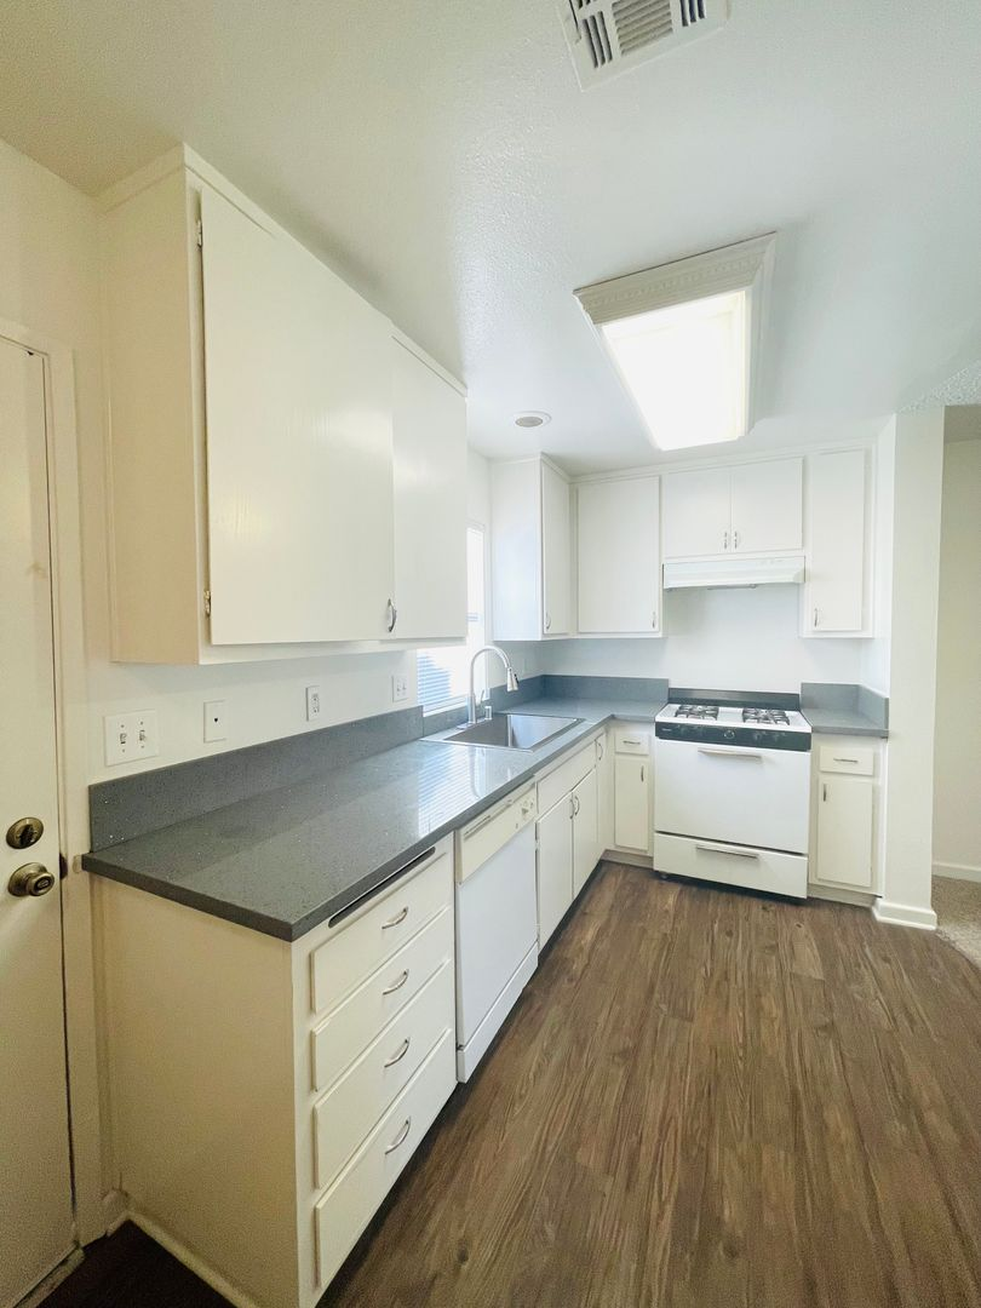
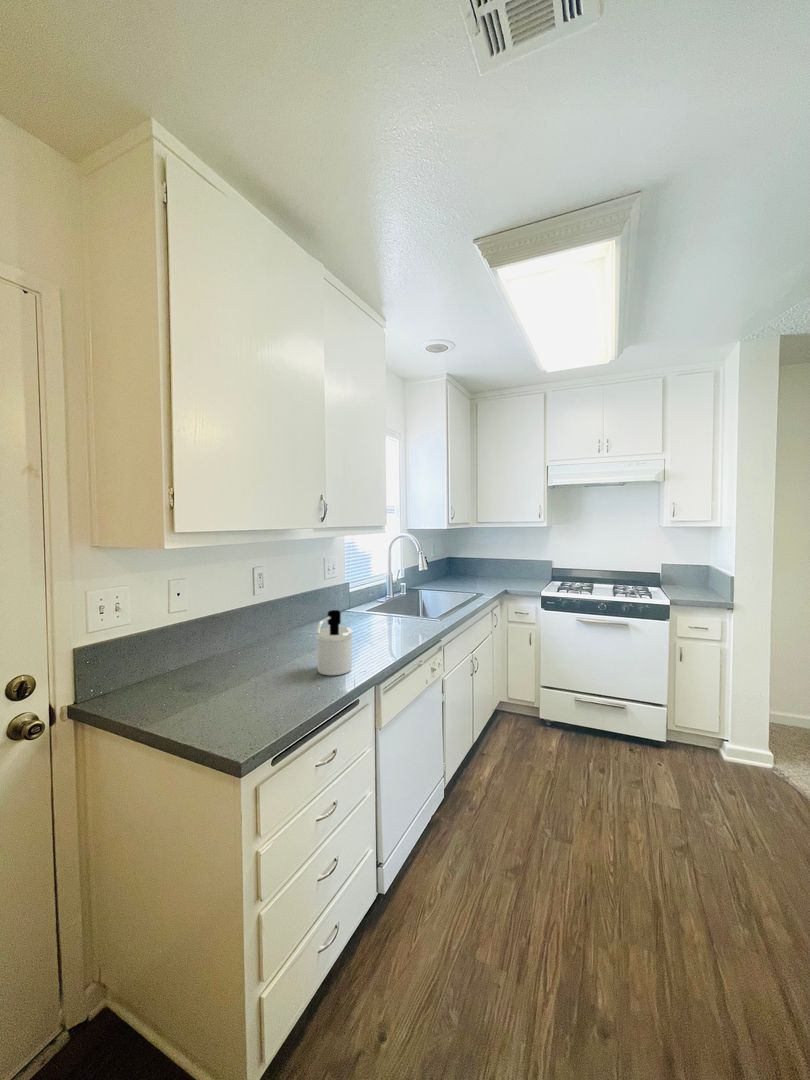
+ soap dispenser [315,609,354,676]
